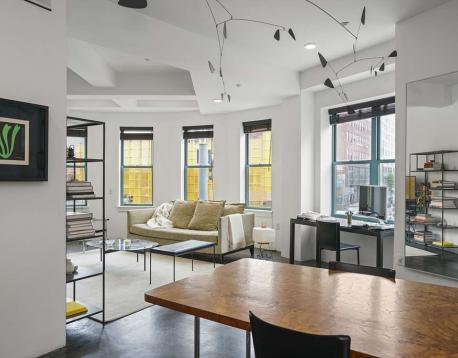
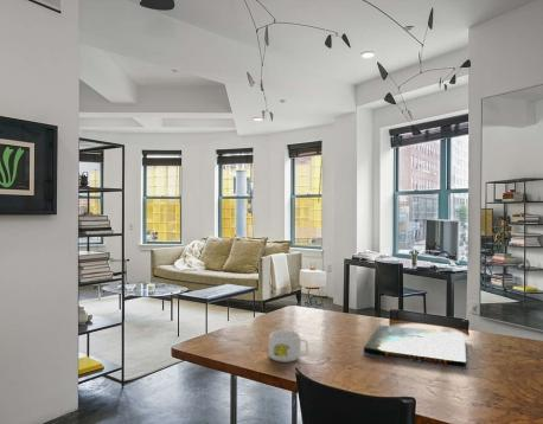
+ mug [268,329,309,364]
+ board game [363,323,467,371]
